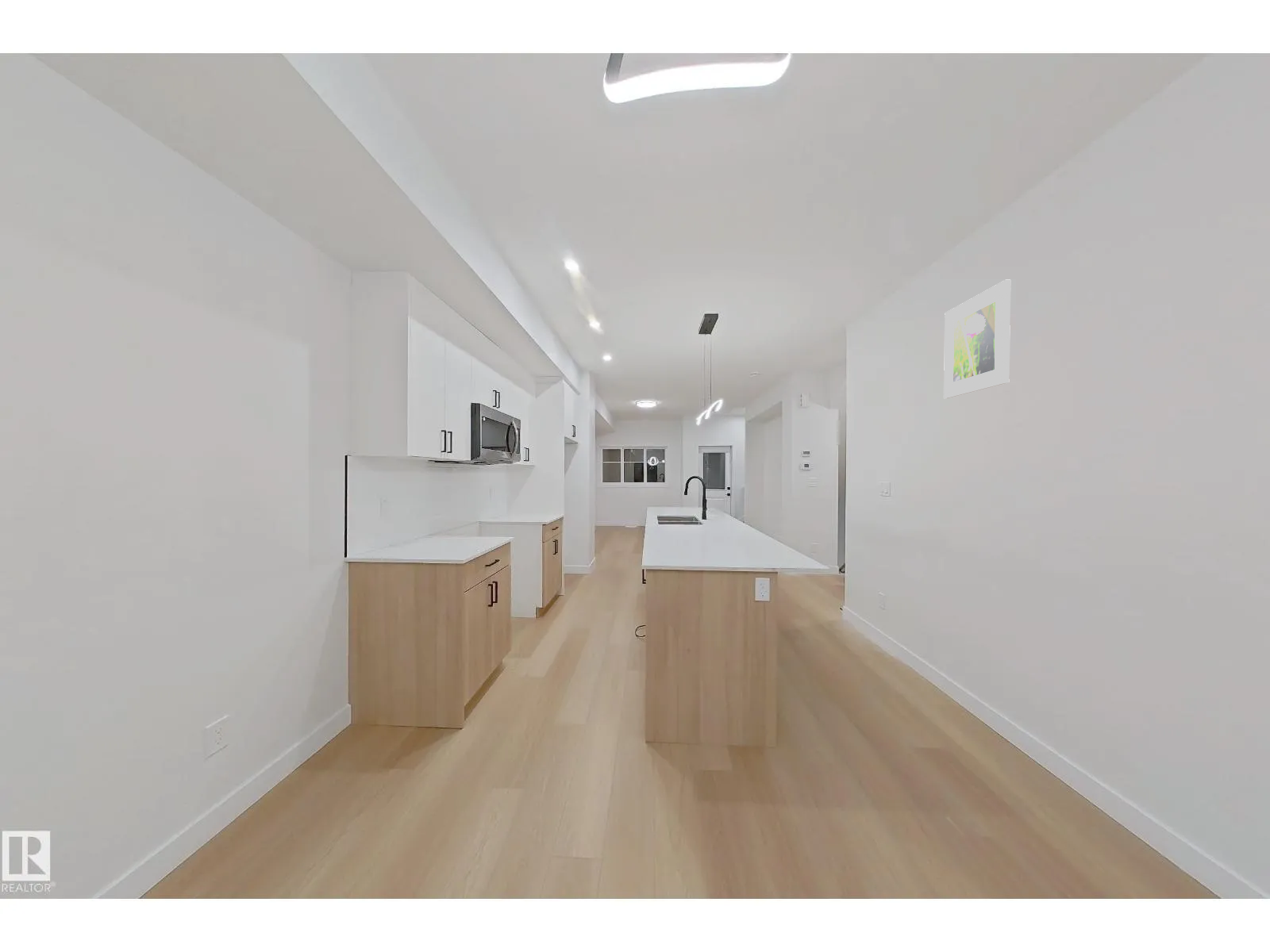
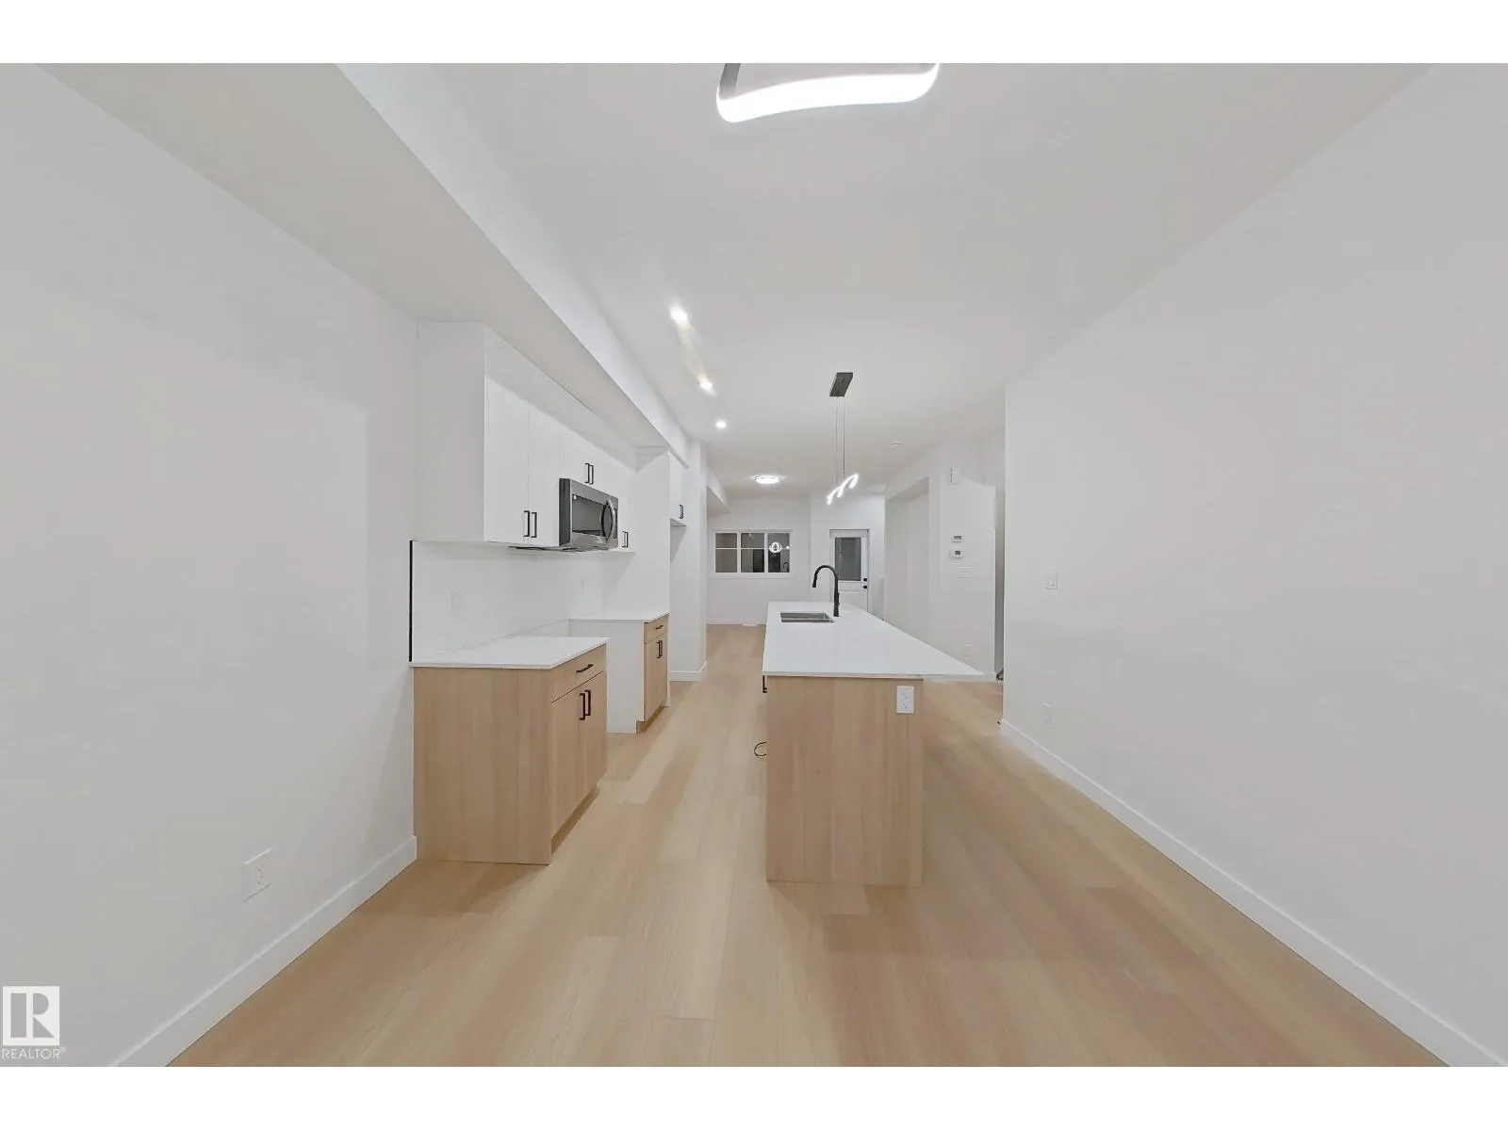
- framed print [943,279,1011,399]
